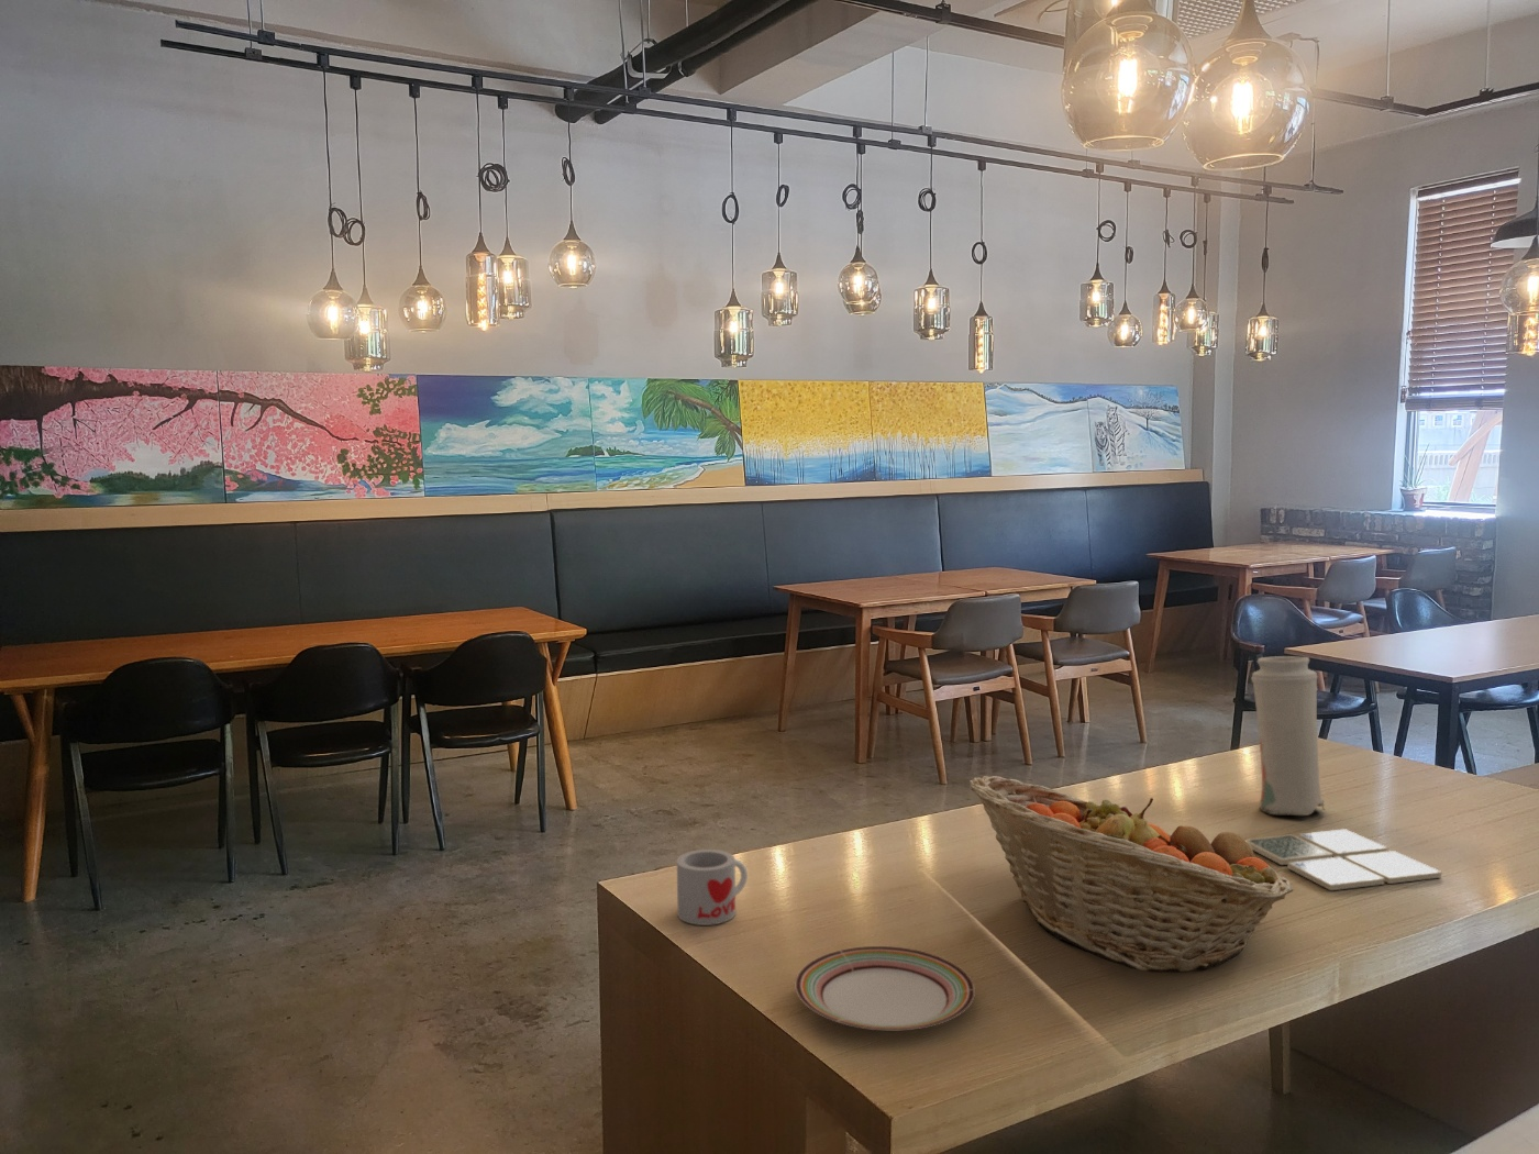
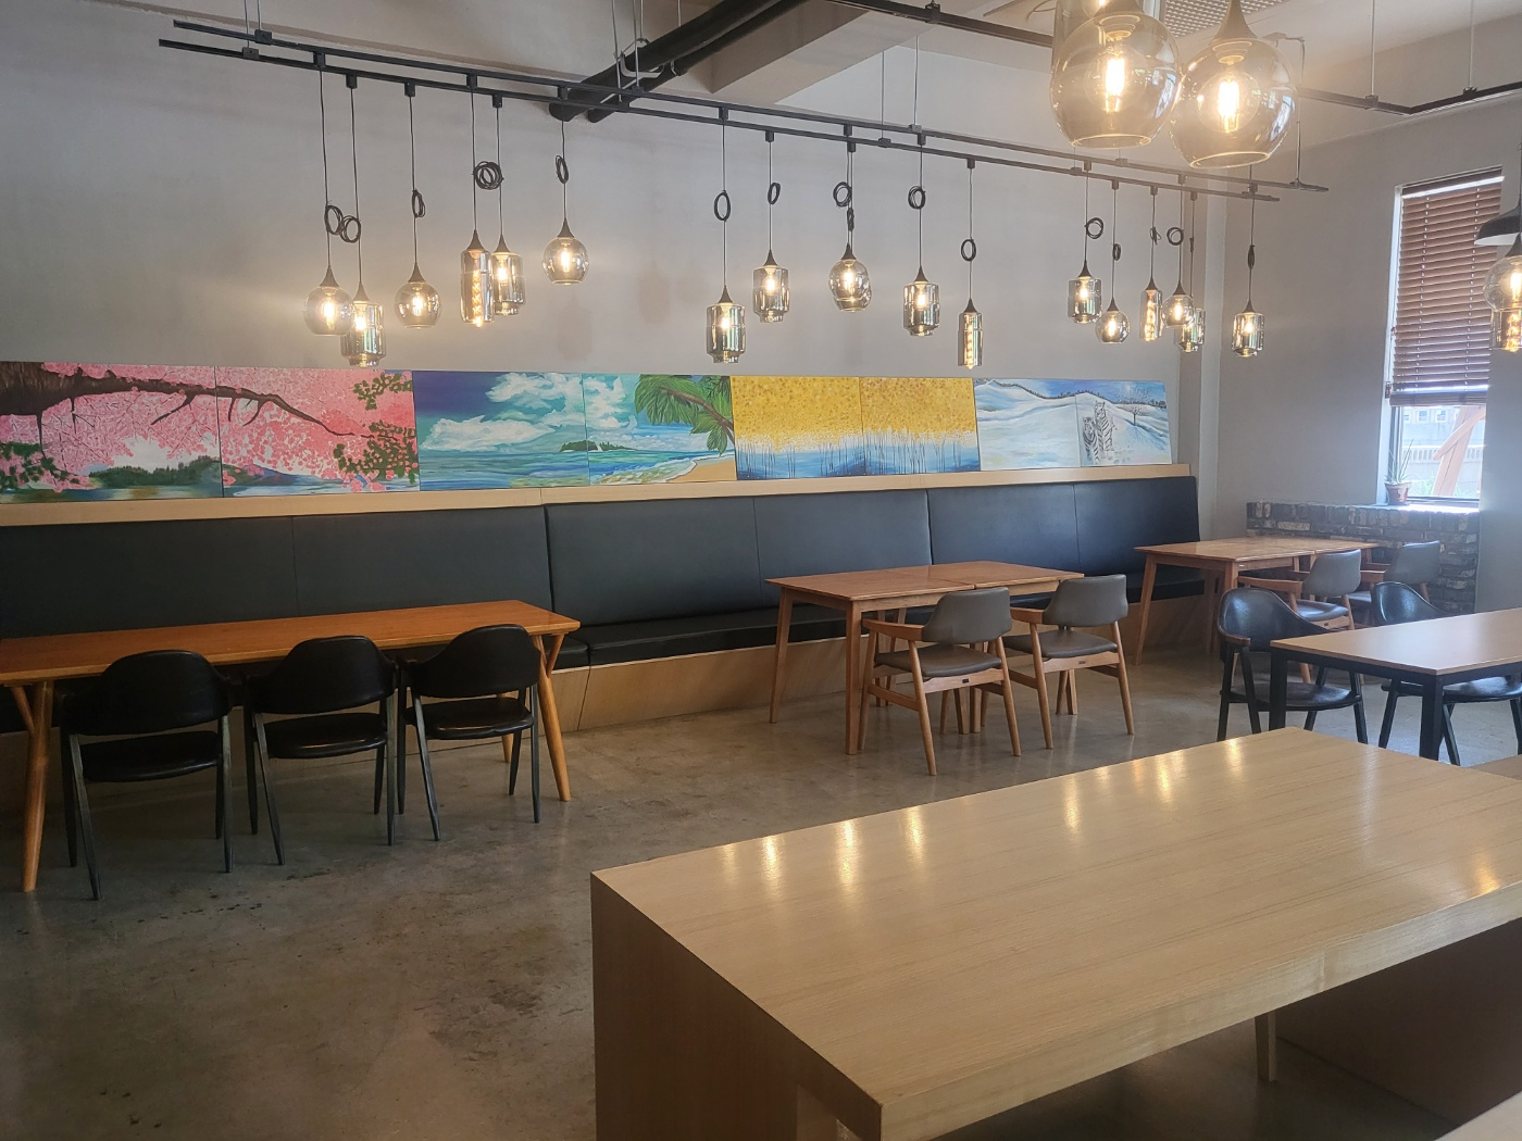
- plate [795,946,977,1030]
- mug [676,849,749,926]
- vase [1249,655,1327,817]
- fruit basket [968,775,1294,973]
- drink coaster [1245,828,1442,891]
